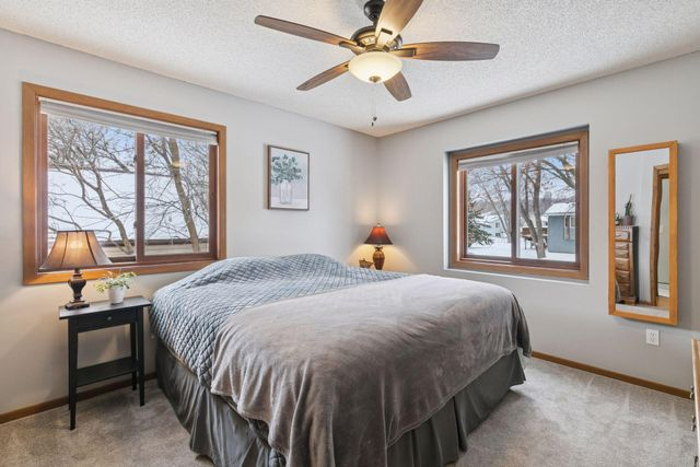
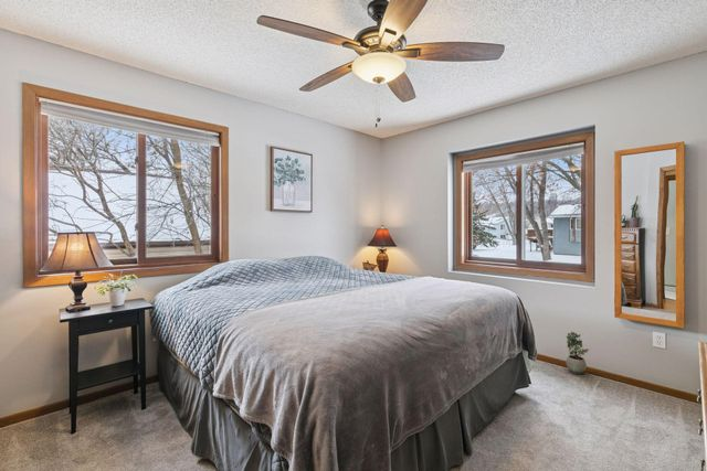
+ potted plant [566,331,590,375]
